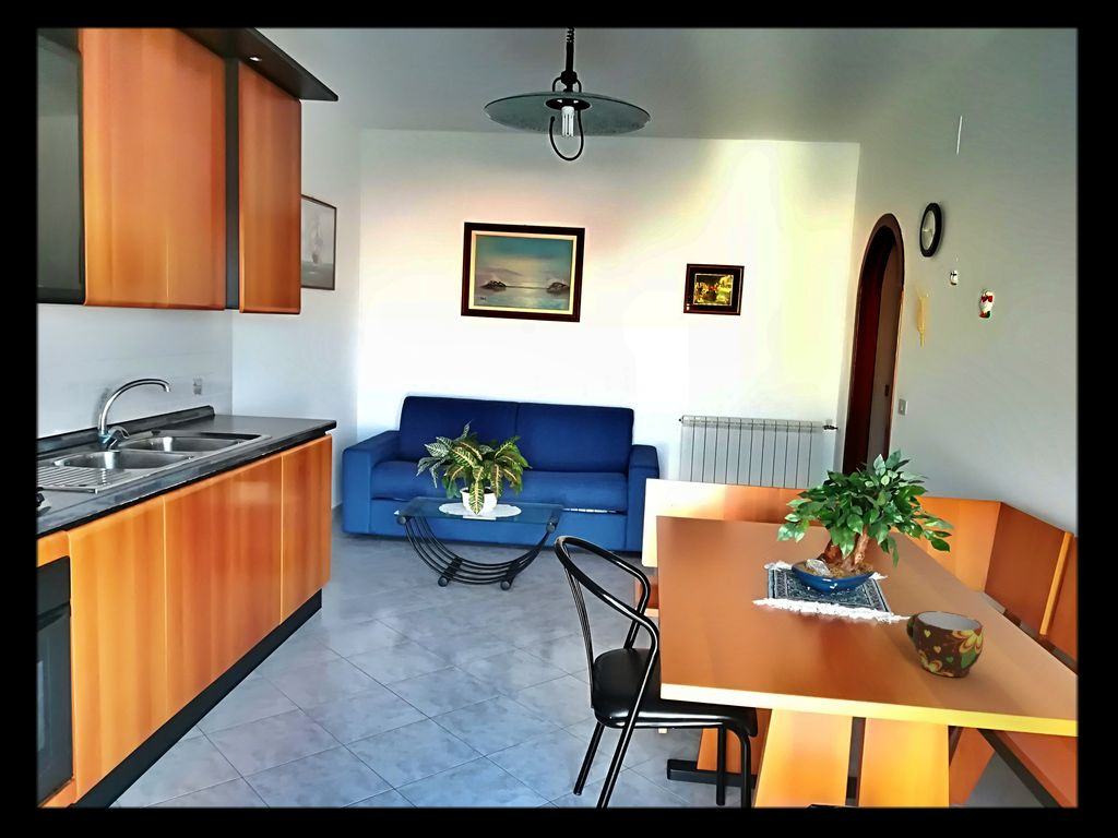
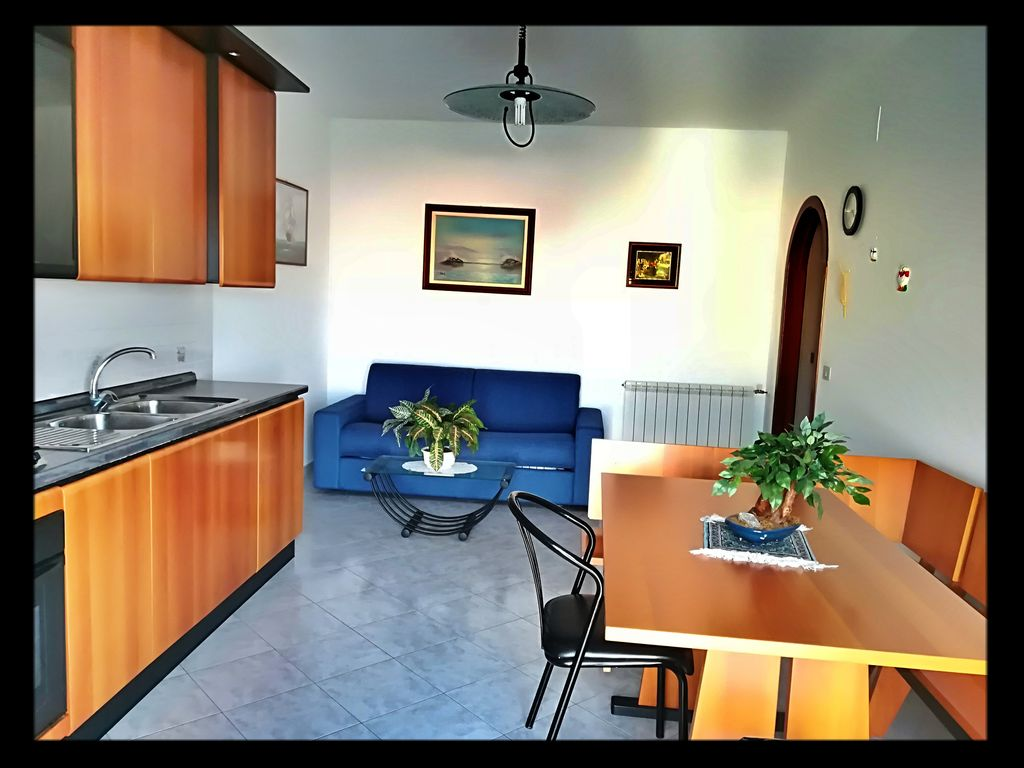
- cup [905,610,984,678]
